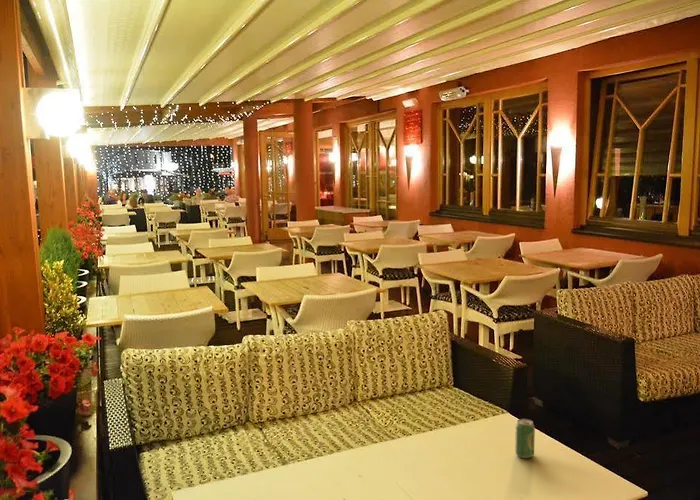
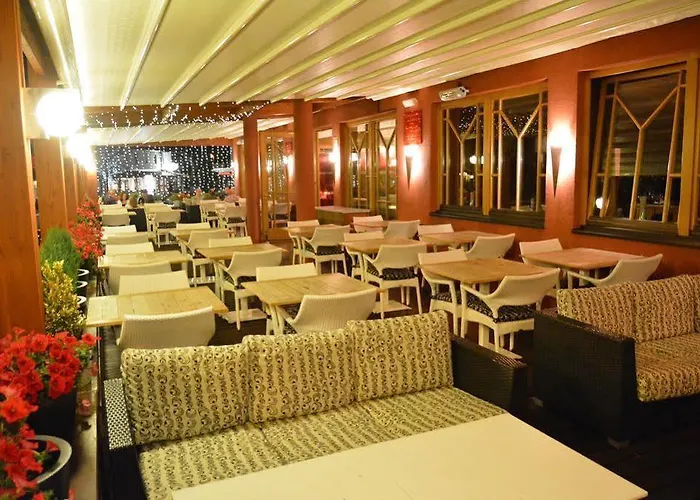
- beverage can [514,418,536,459]
